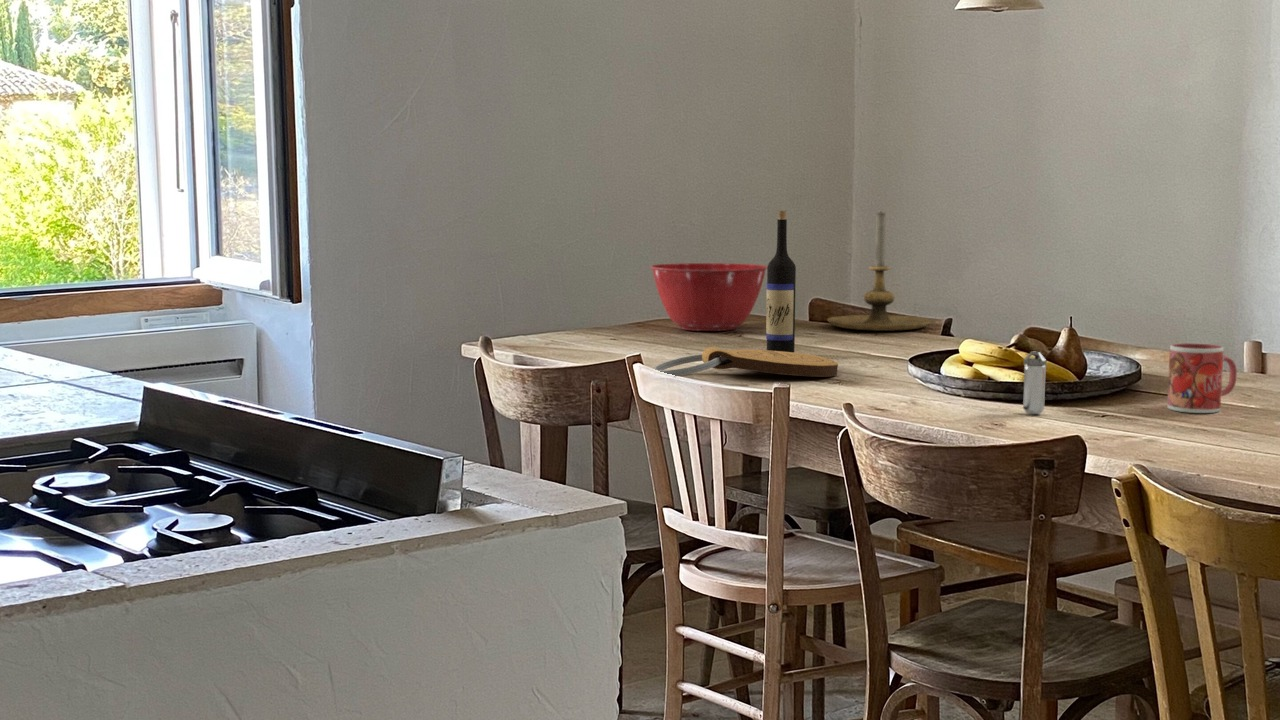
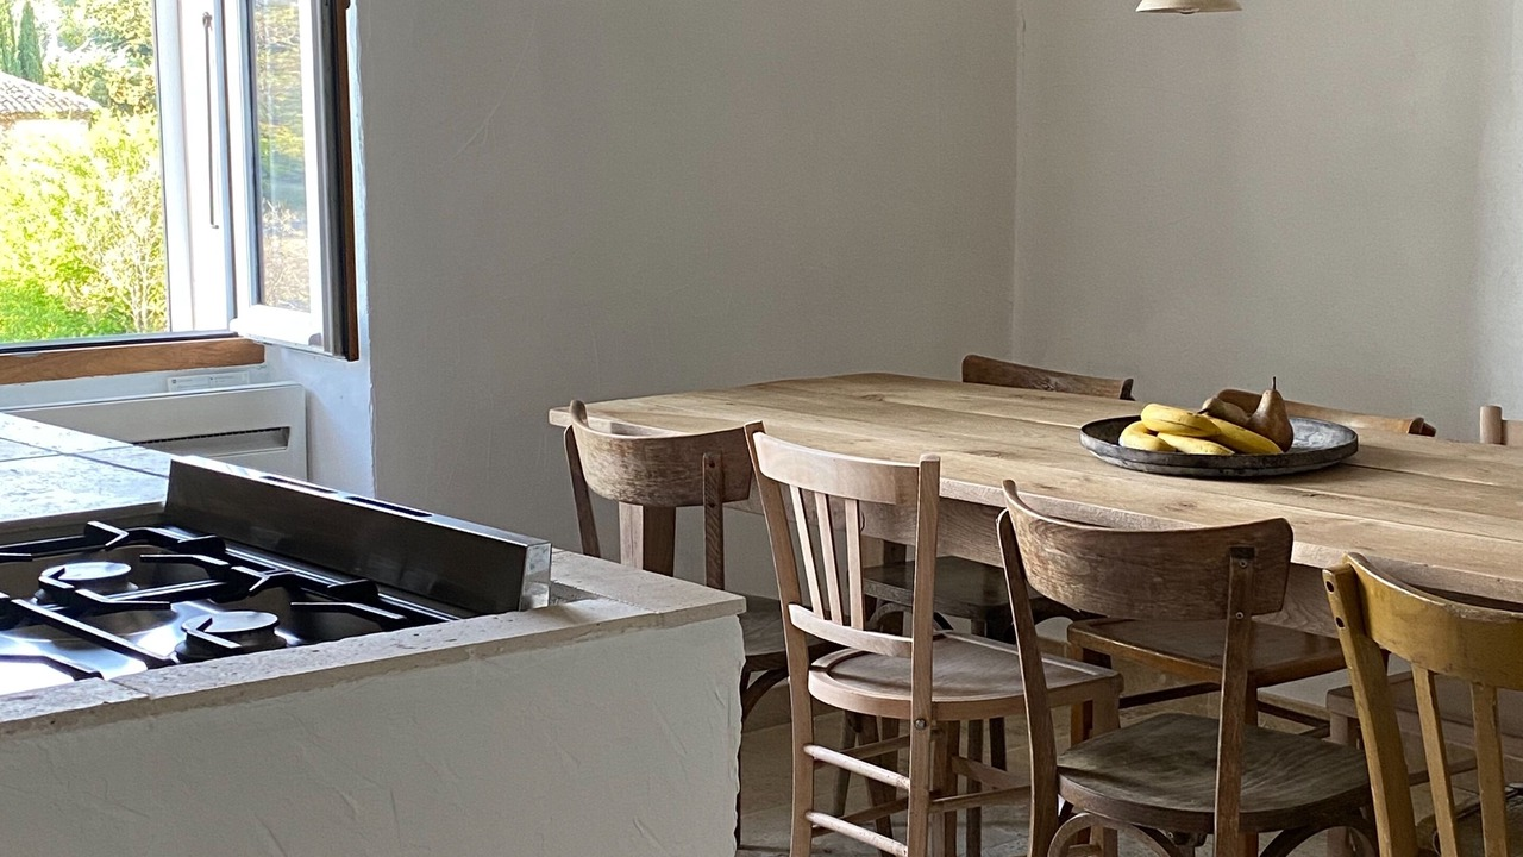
- wine bottle [765,210,797,353]
- candle holder [826,212,932,332]
- key chain [652,346,839,378]
- shaker [1022,351,1047,415]
- mug [1166,342,1238,414]
- mixing bowl [650,262,767,332]
